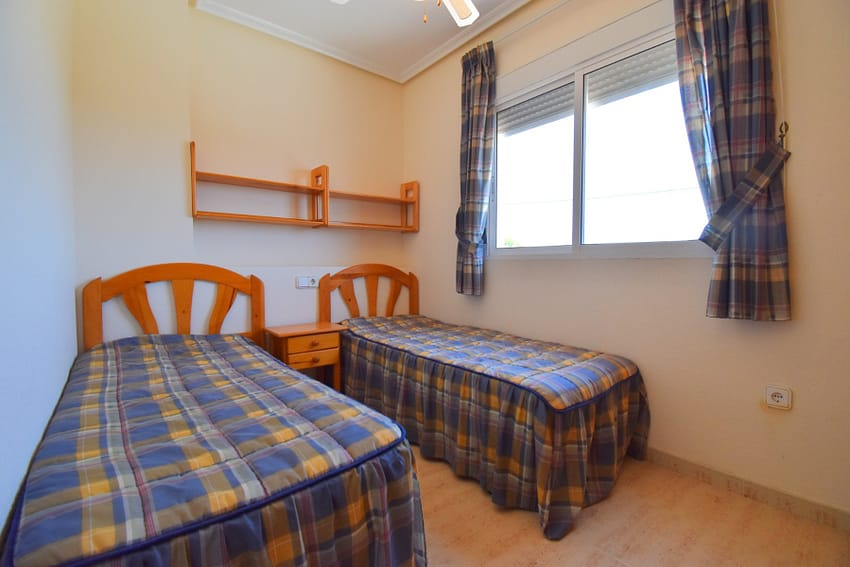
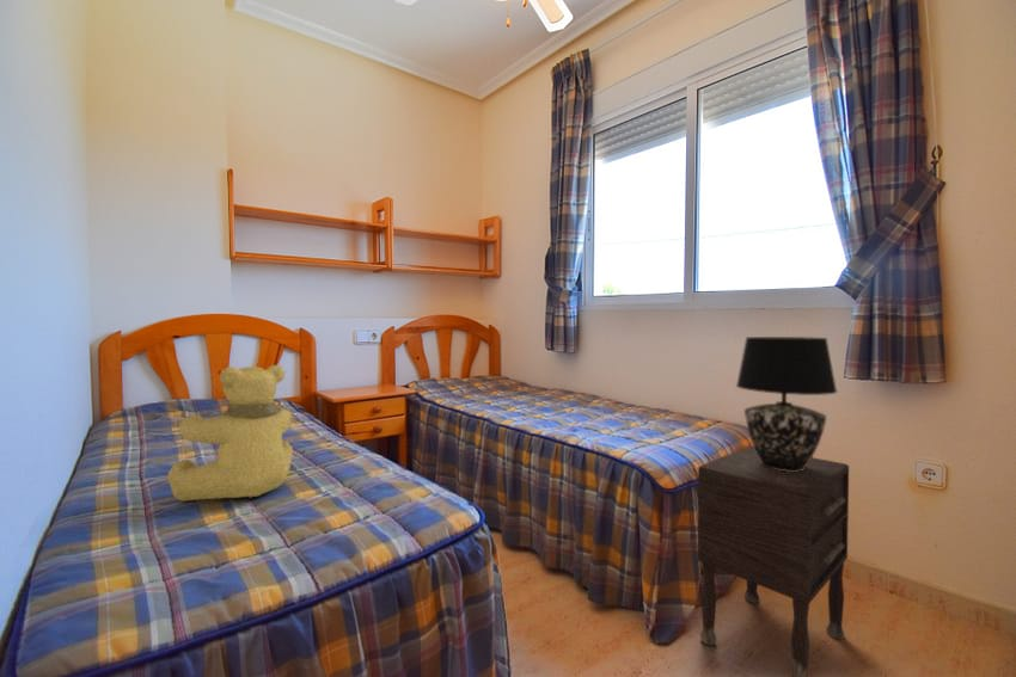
+ teddy bear [166,364,294,503]
+ table lamp [735,336,838,472]
+ nightstand [697,445,850,677]
